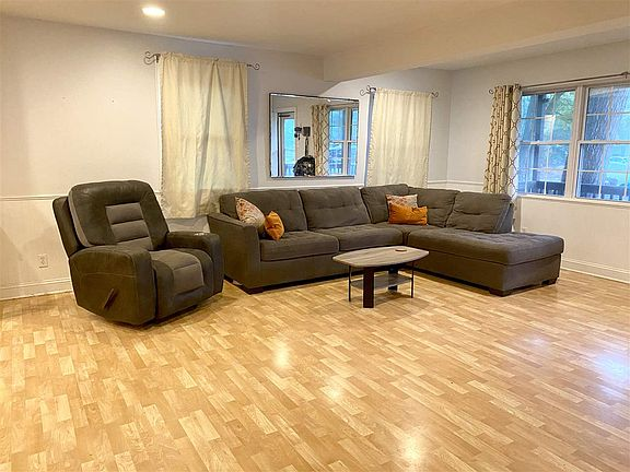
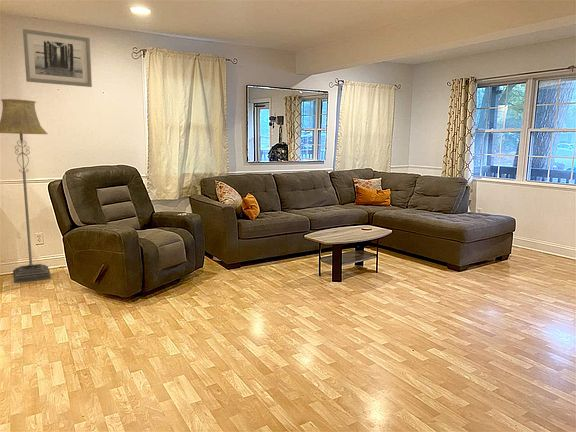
+ wall art [22,28,93,88]
+ floor lamp [0,98,52,284]
